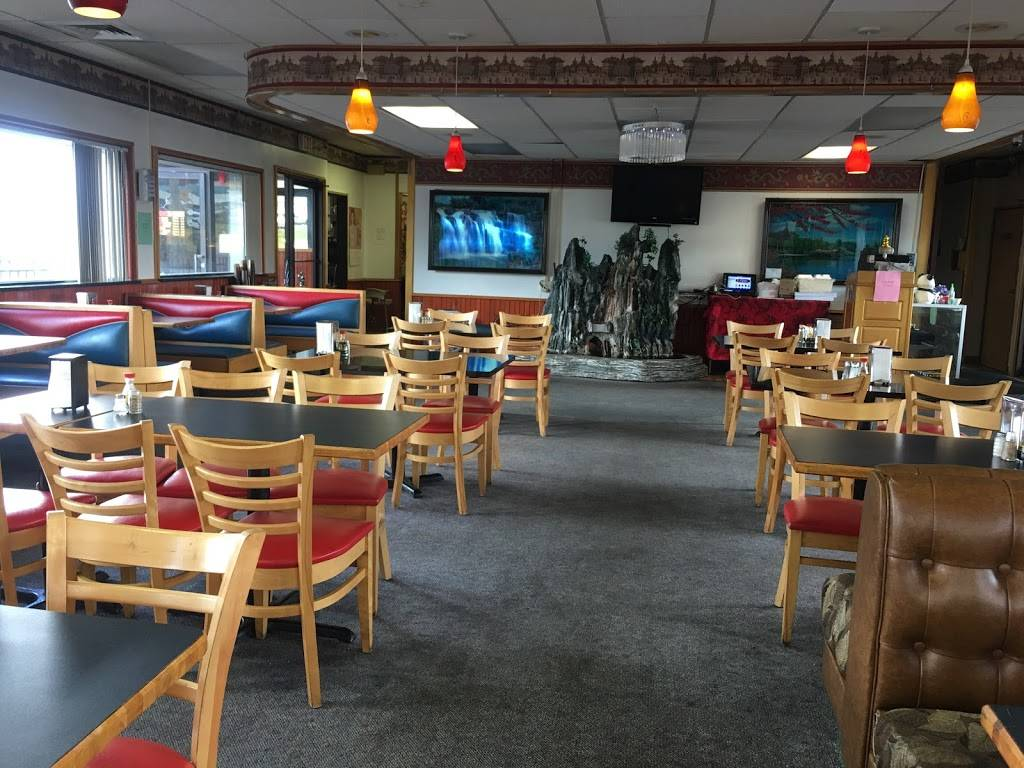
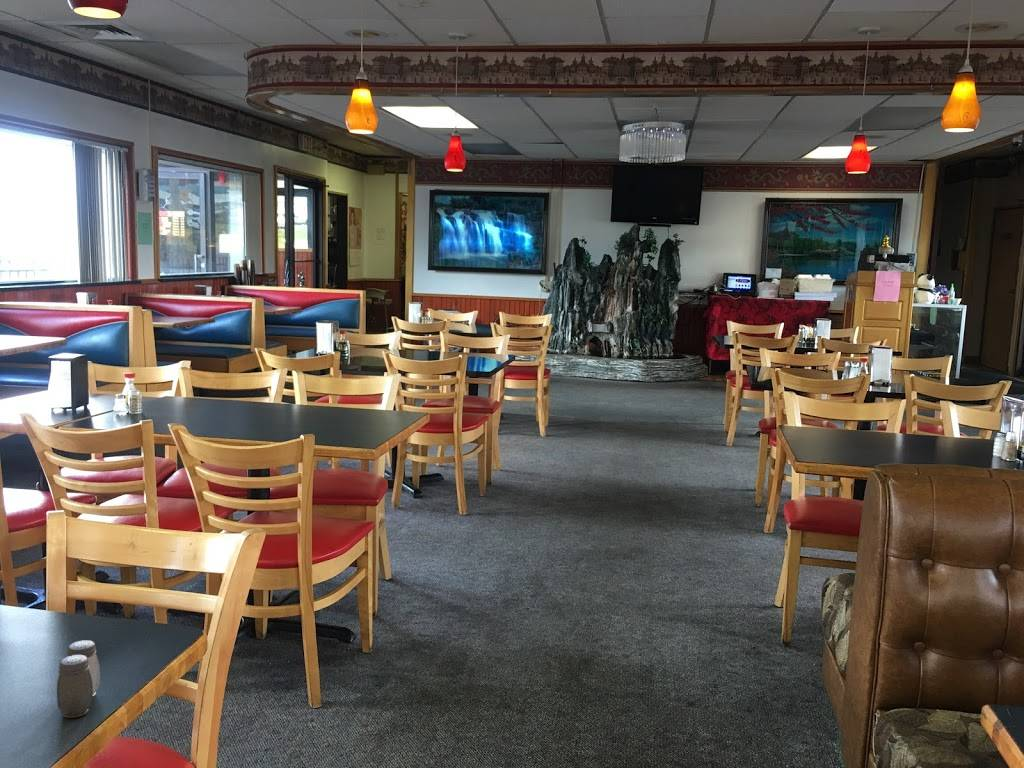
+ salt and pepper shaker [56,639,101,719]
